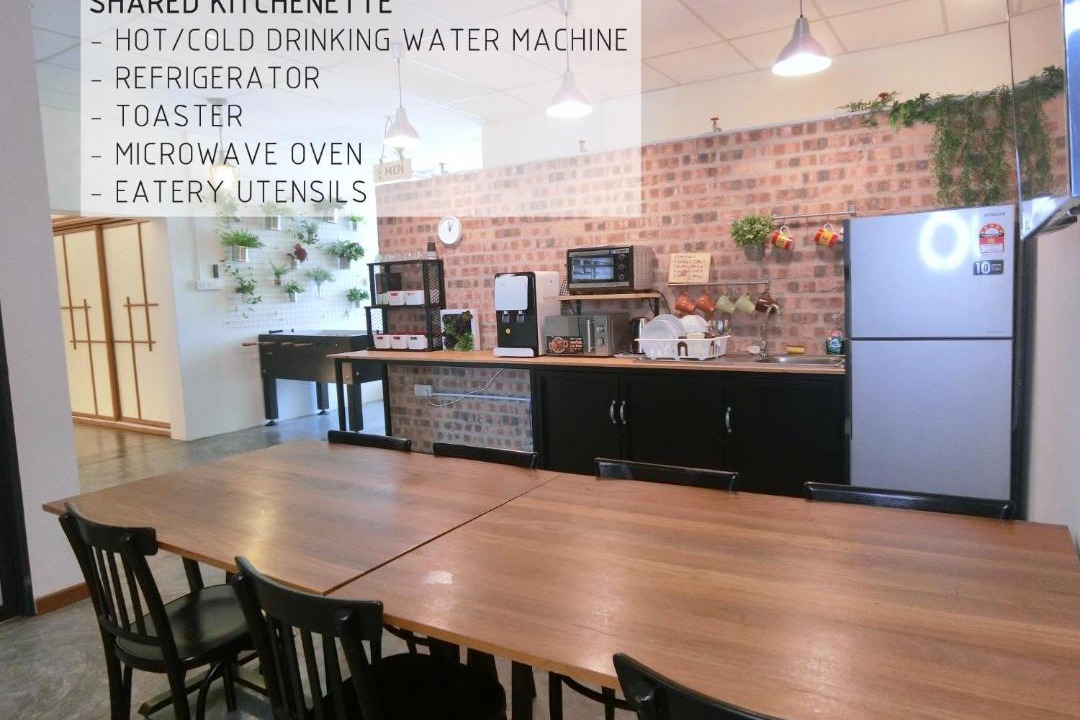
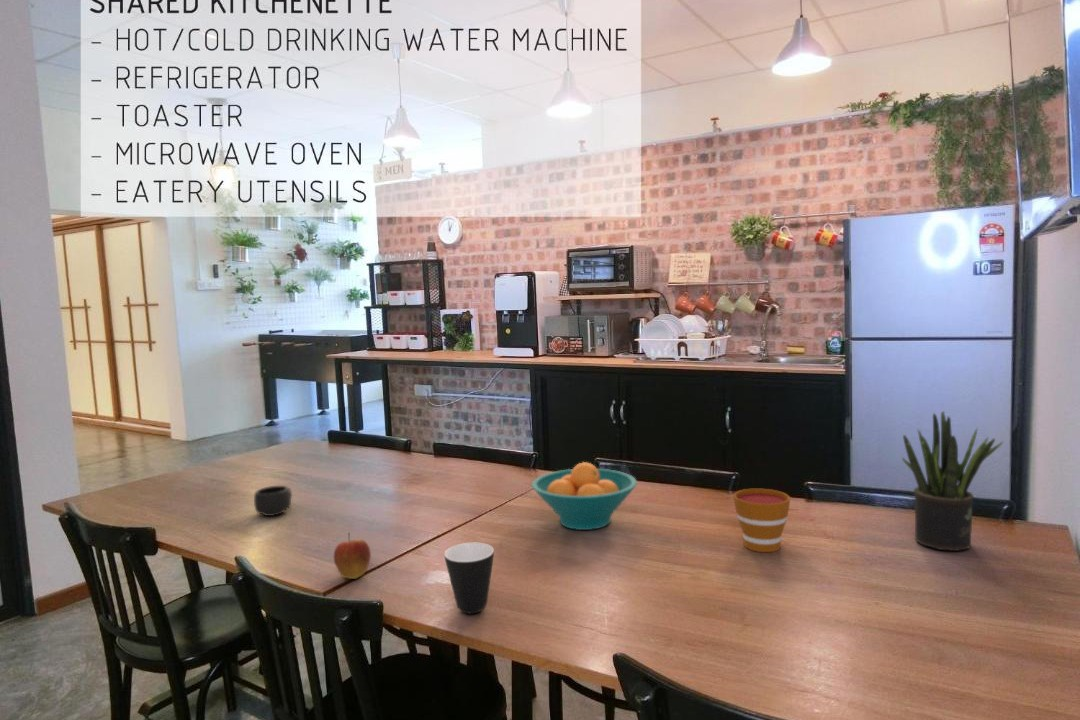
+ cup [733,488,791,553]
+ mug [444,542,495,615]
+ potted plant [901,410,1004,552]
+ mug [253,485,293,517]
+ fruit bowl [530,461,638,531]
+ apple [333,532,372,580]
